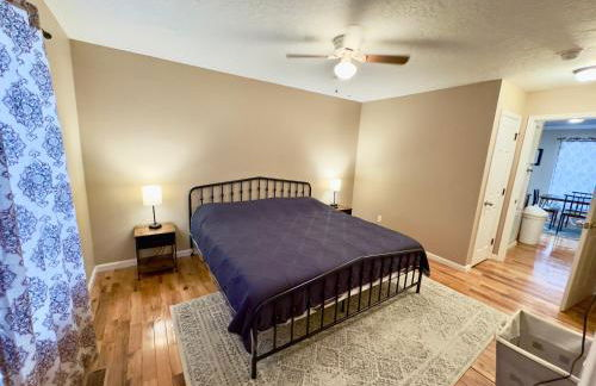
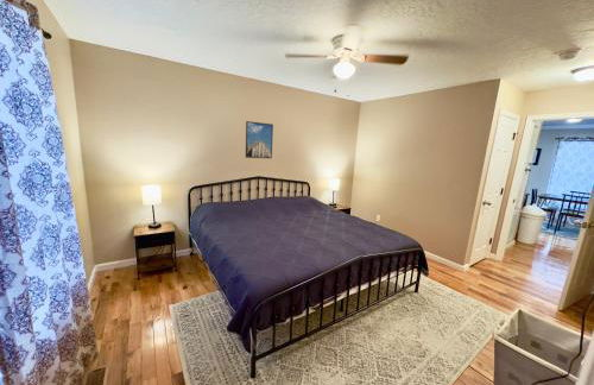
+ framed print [245,120,274,159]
